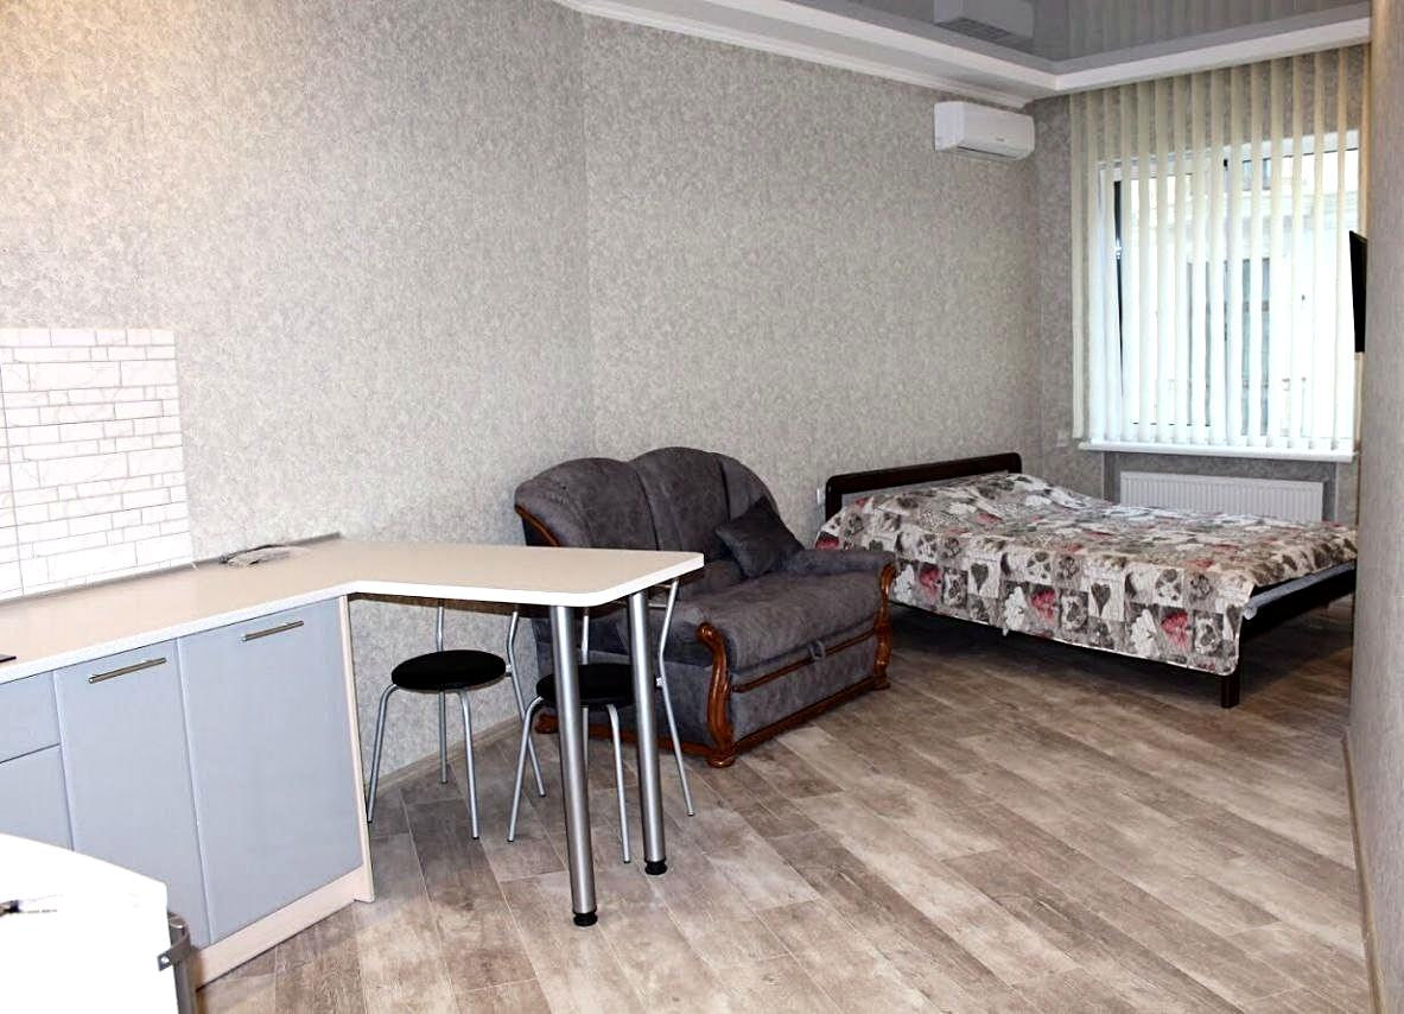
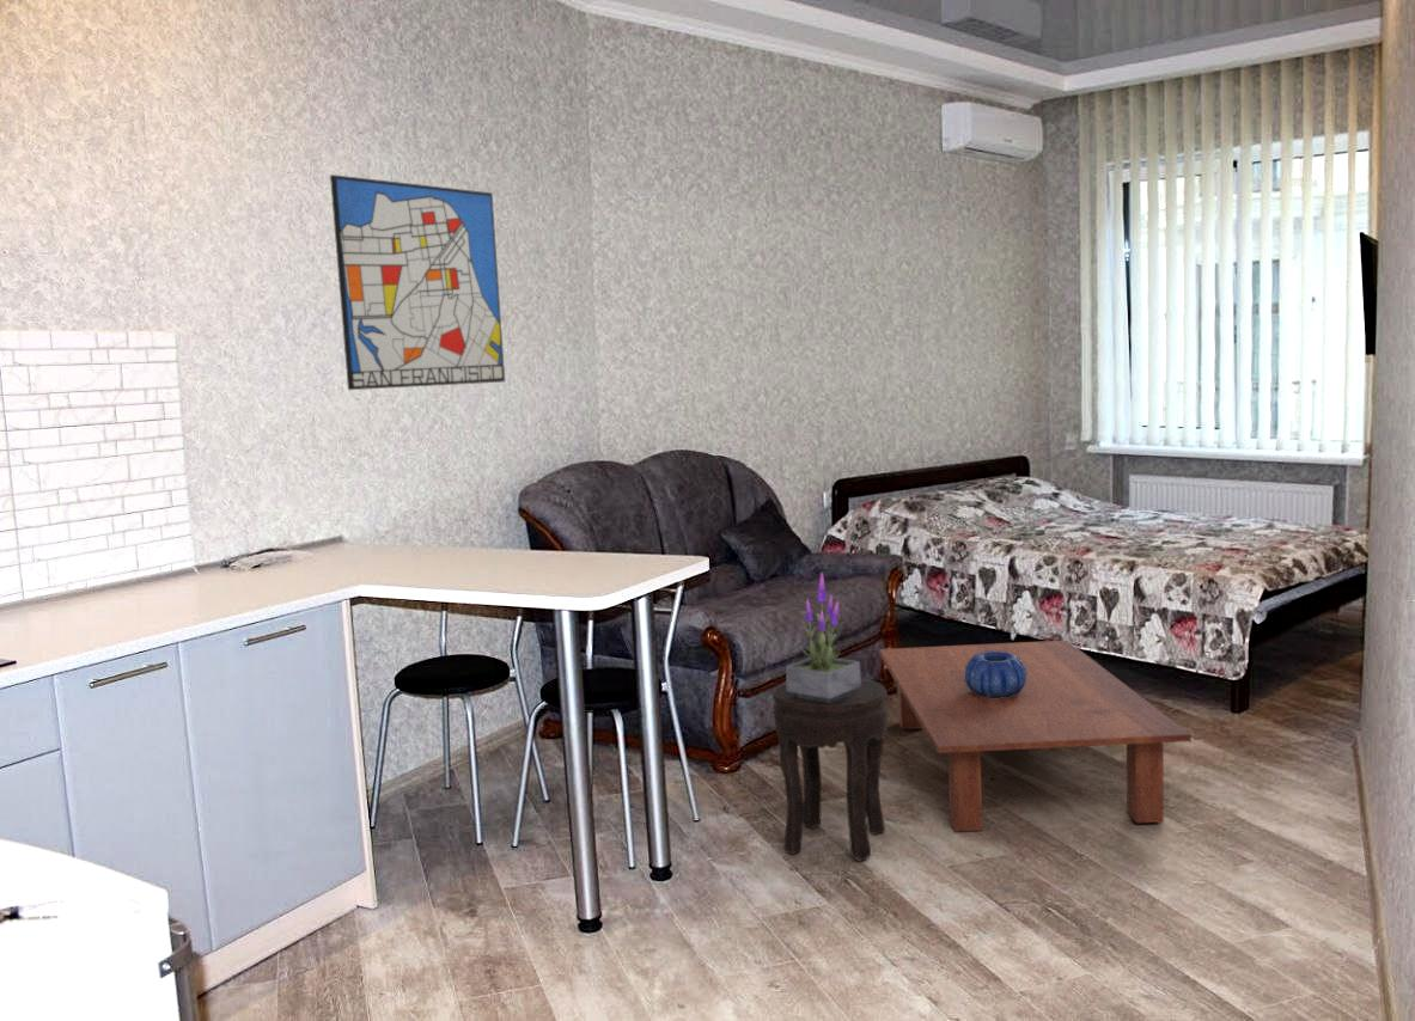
+ potted plant [785,570,861,703]
+ side table [771,677,889,863]
+ wall art [329,173,506,391]
+ decorative bowl [964,650,1026,698]
+ coffee table [878,640,1193,833]
